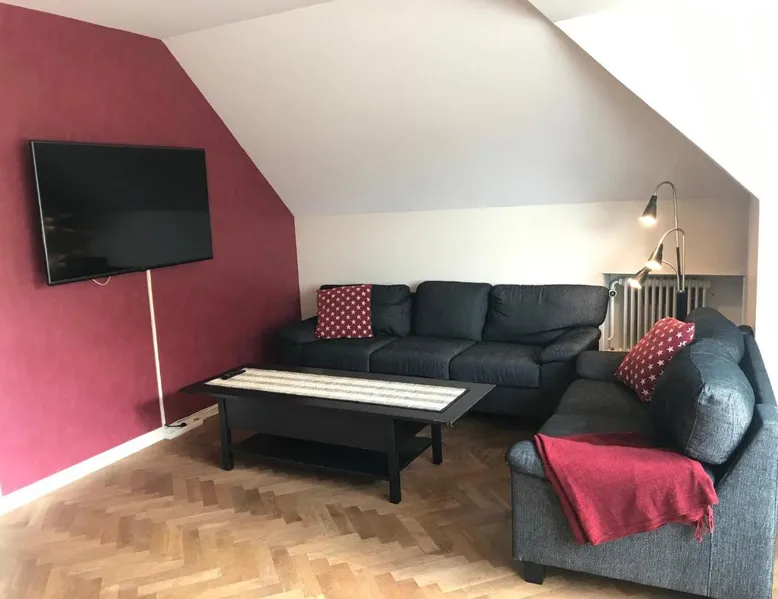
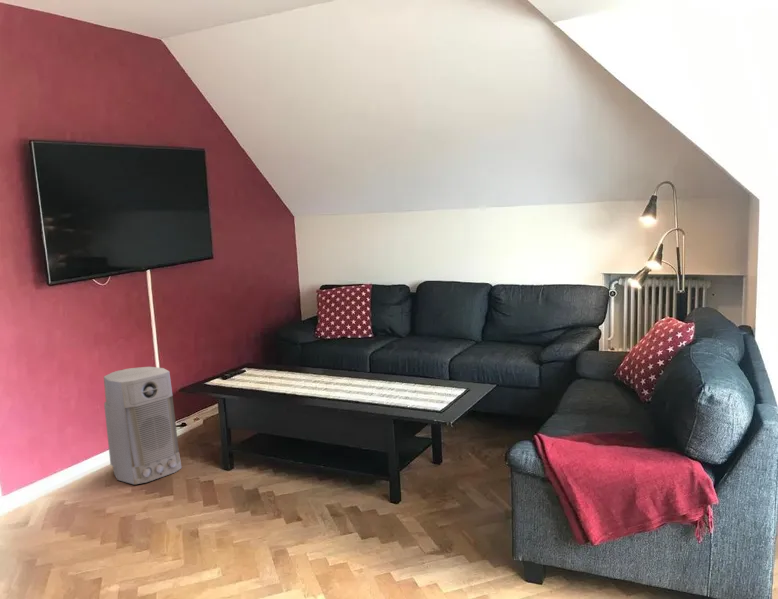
+ air purifier [103,366,183,486]
